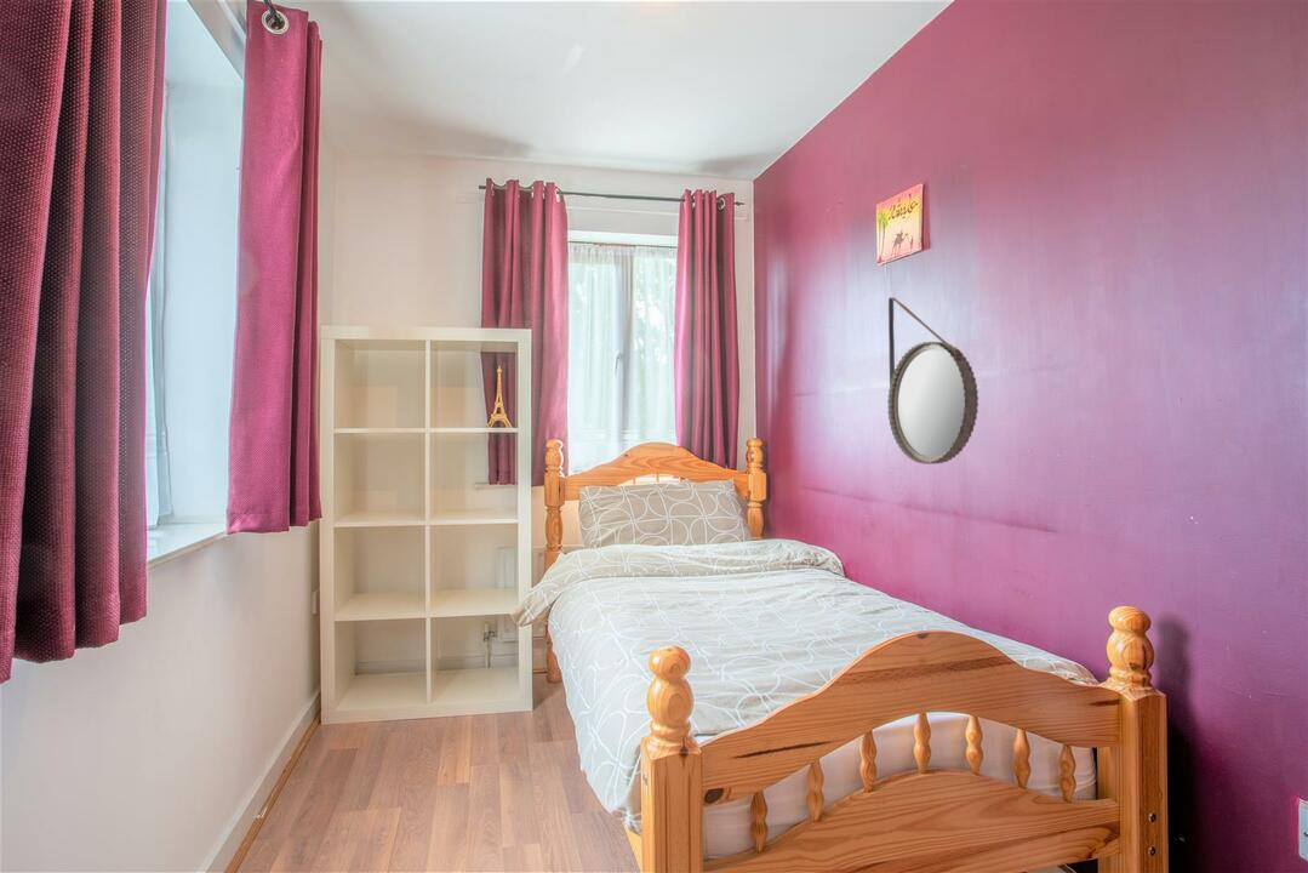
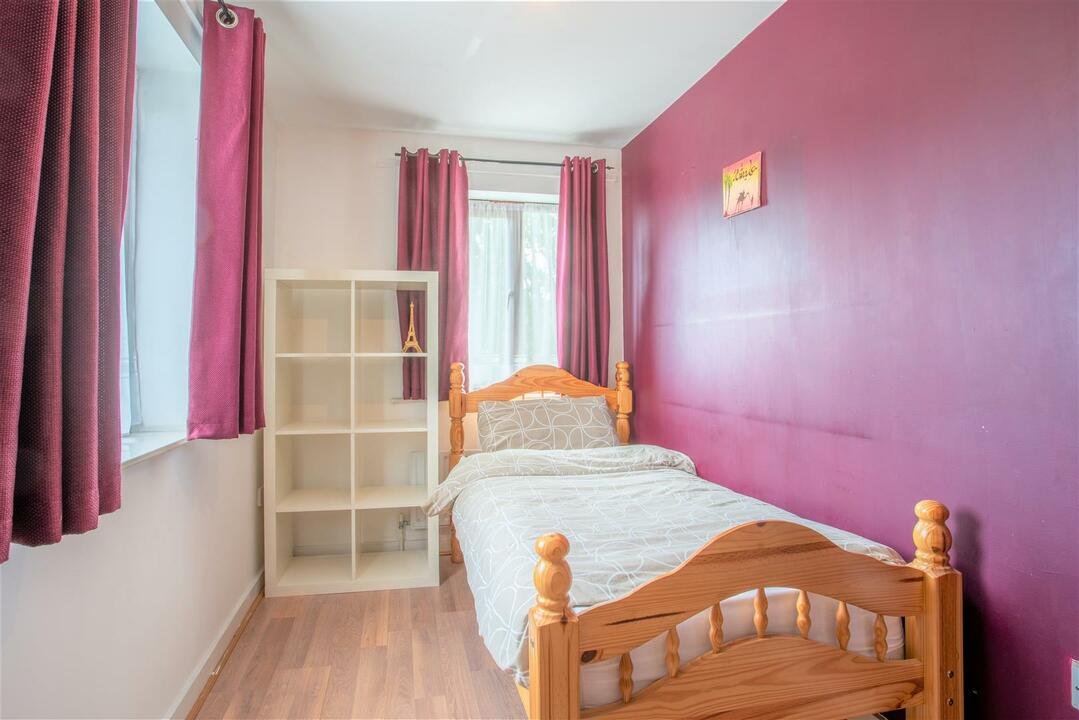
- home mirror [886,296,979,466]
